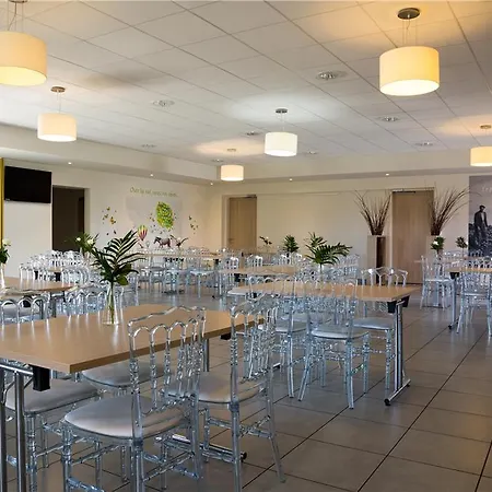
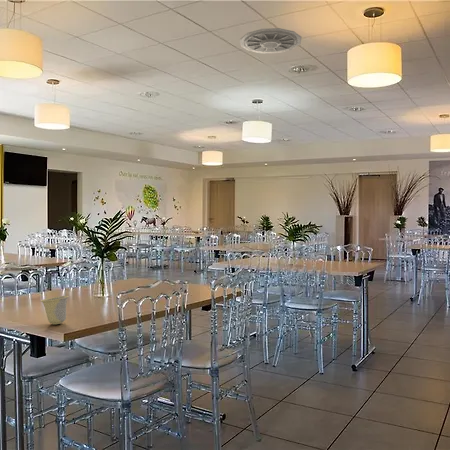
+ ceiling vent [239,27,303,54]
+ cup [39,295,70,325]
